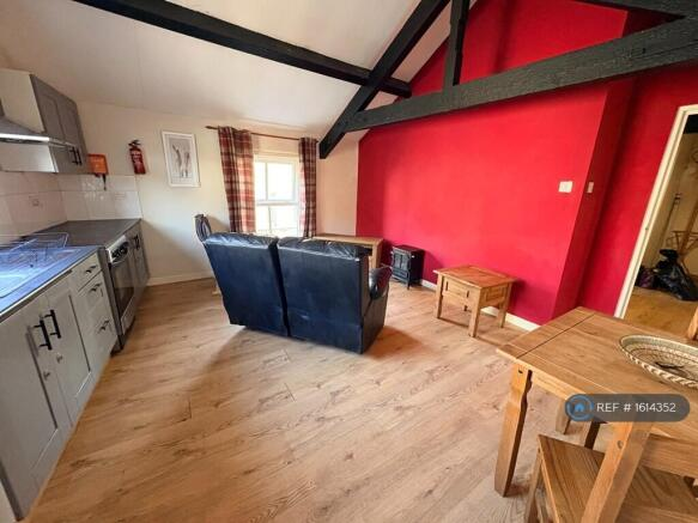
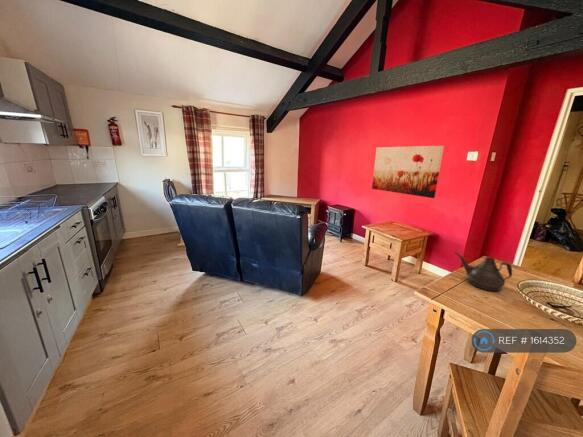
+ wall art [371,145,445,199]
+ teapot [453,251,513,292]
